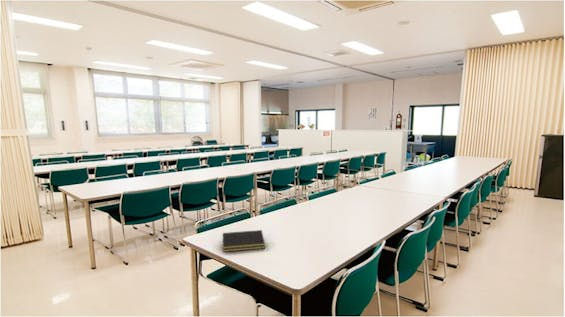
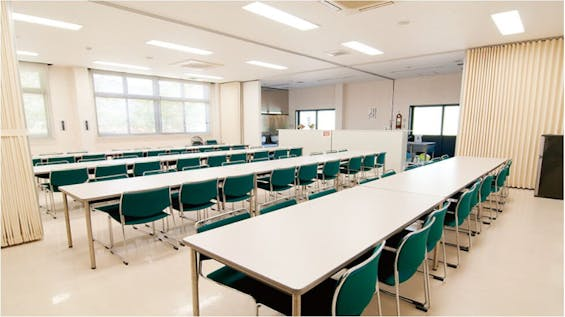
- notepad [221,229,266,253]
